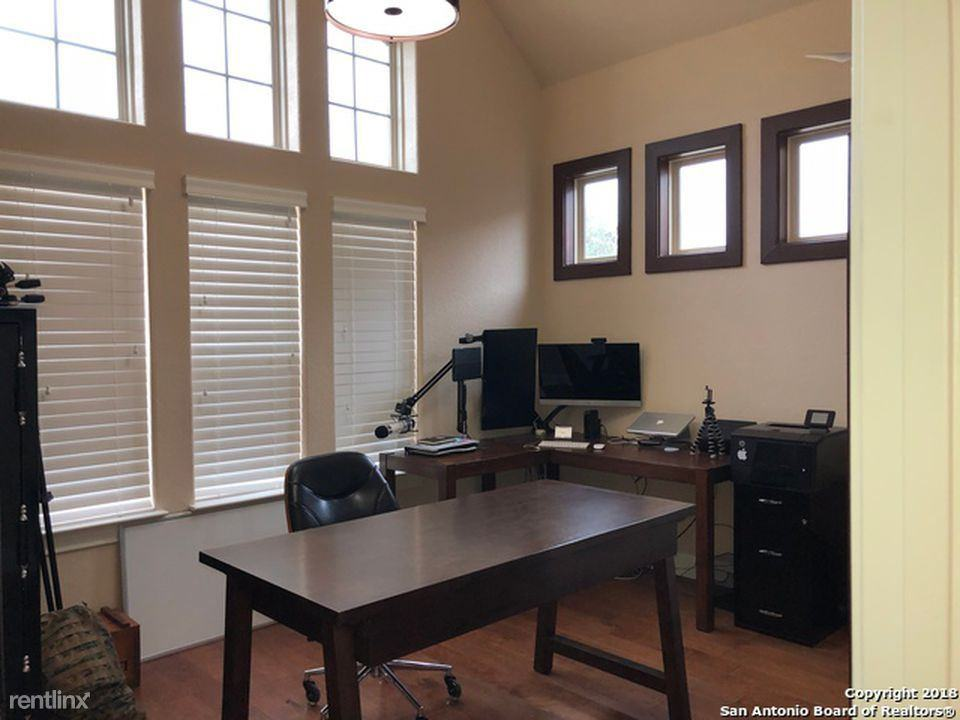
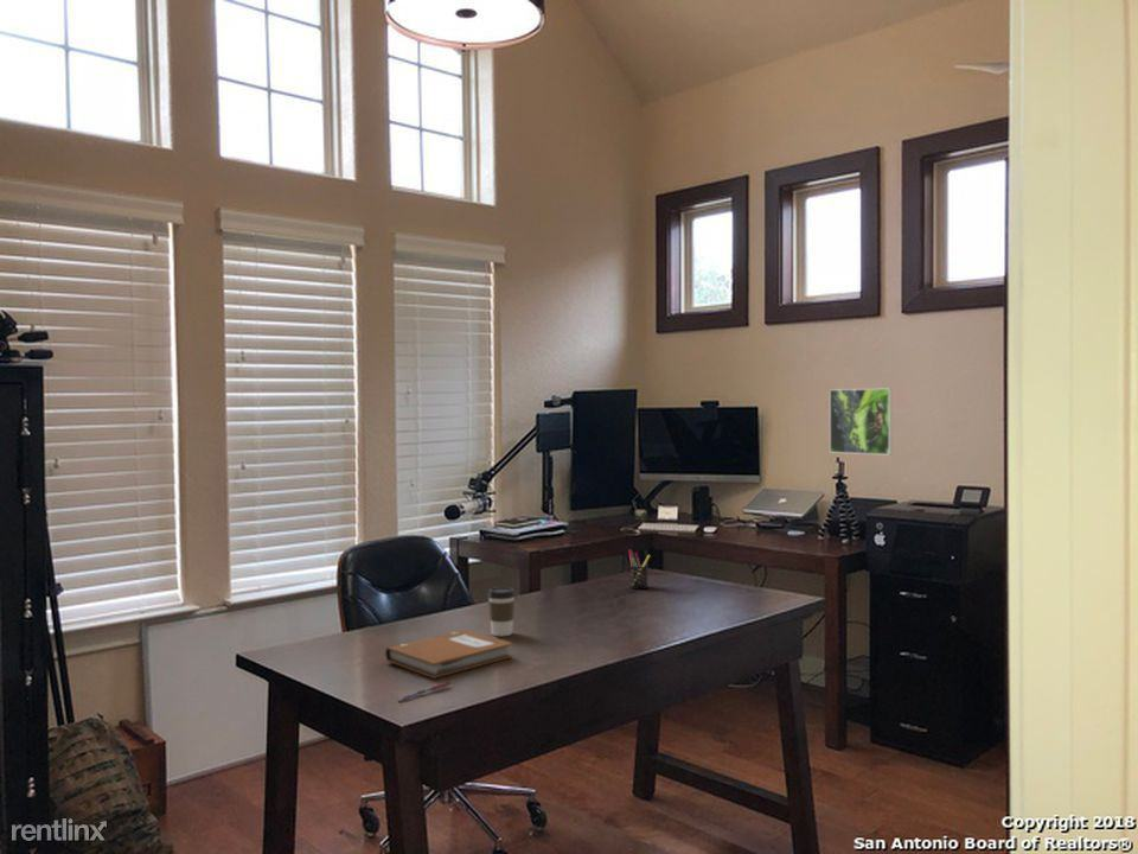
+ pen [396,680,453,702]
+ coffee cup [486,586,517,637]
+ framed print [829,388,894,457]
+ pen holder [628,548,651,591]
+ notebook [384,629,513,680]
